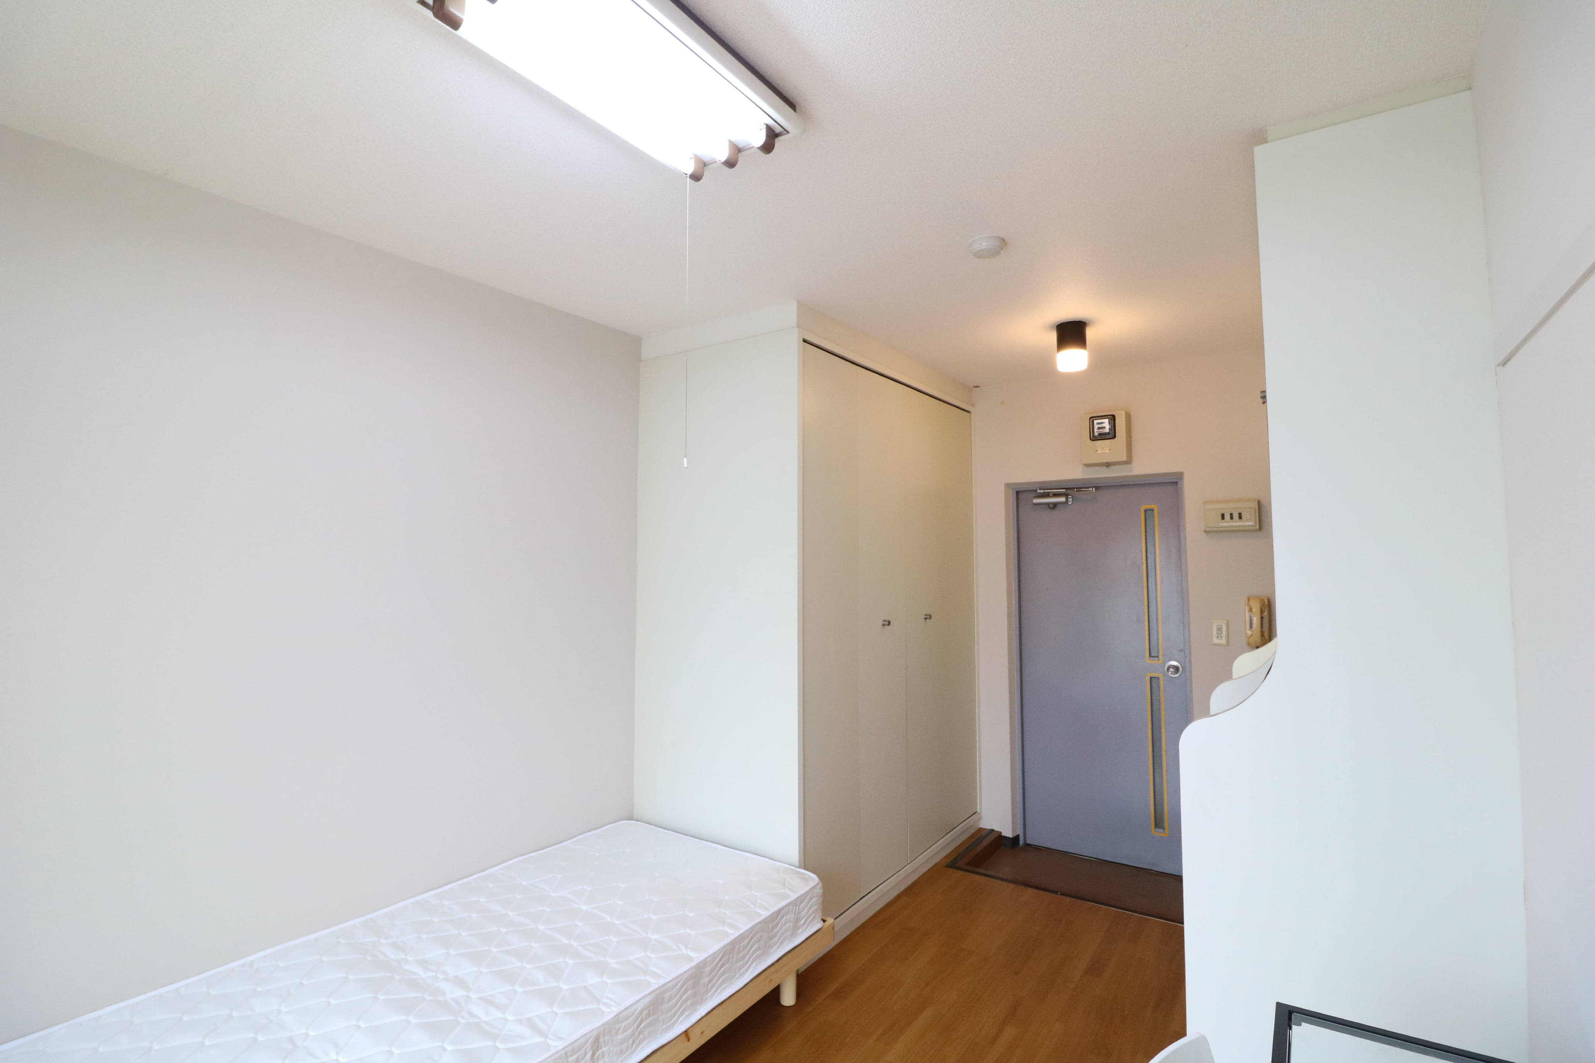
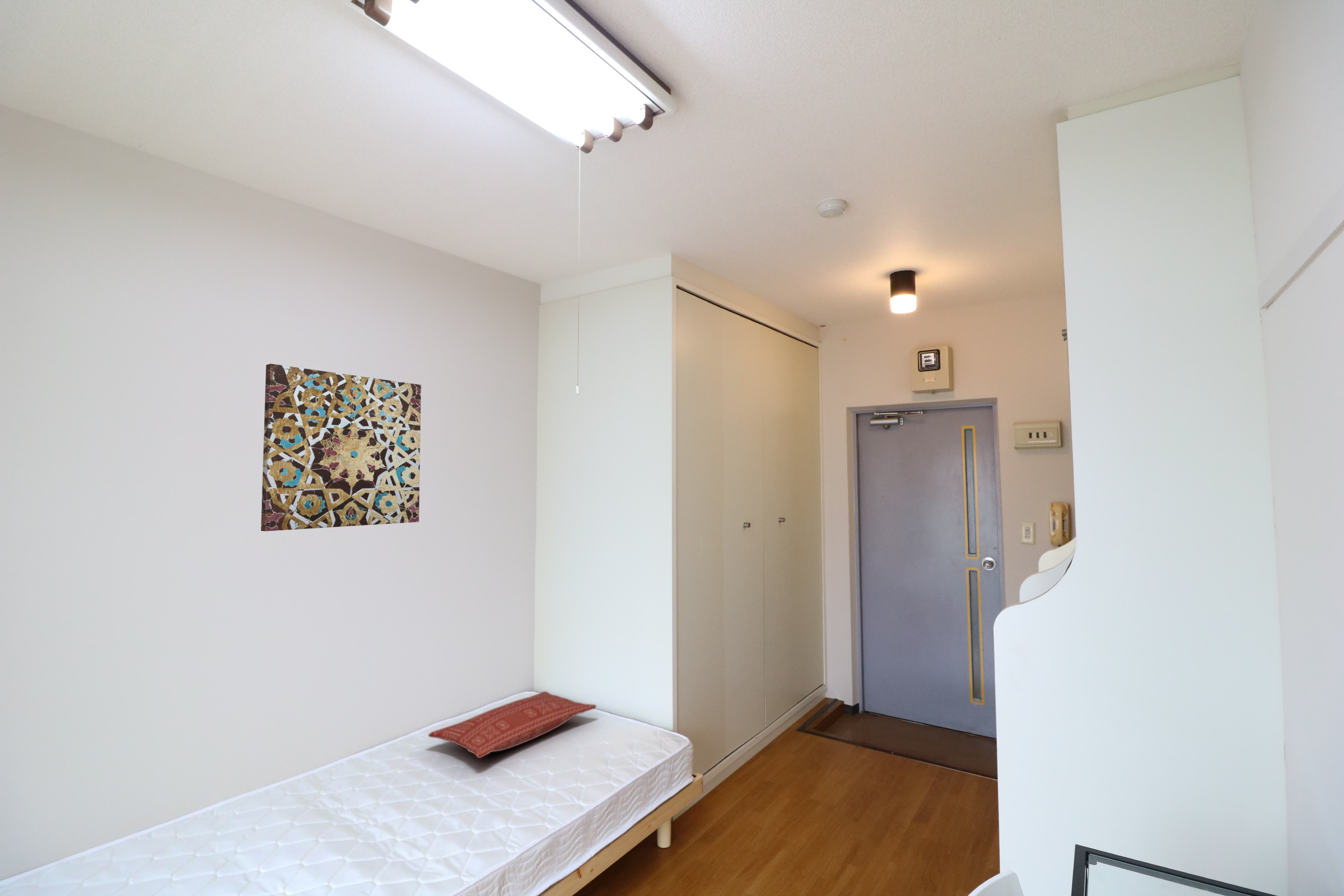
+ wall art [261,363,421,531]
+ pillow [428,691,597,758]
